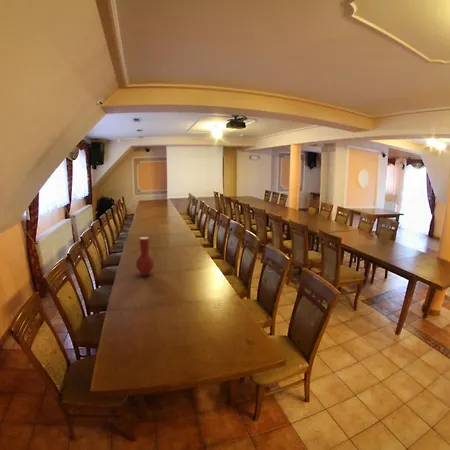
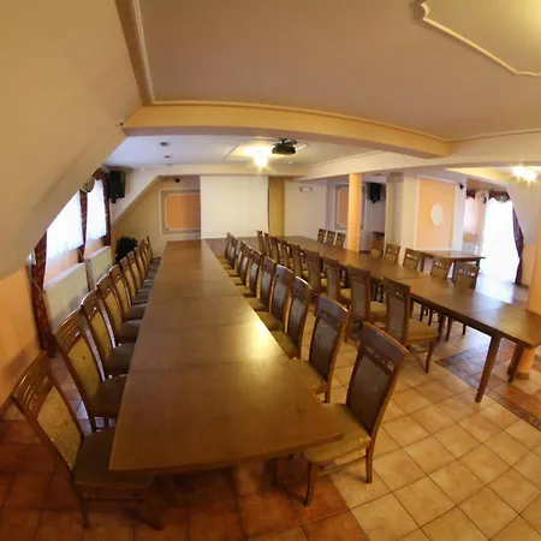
- vase [135,236,155,277]
